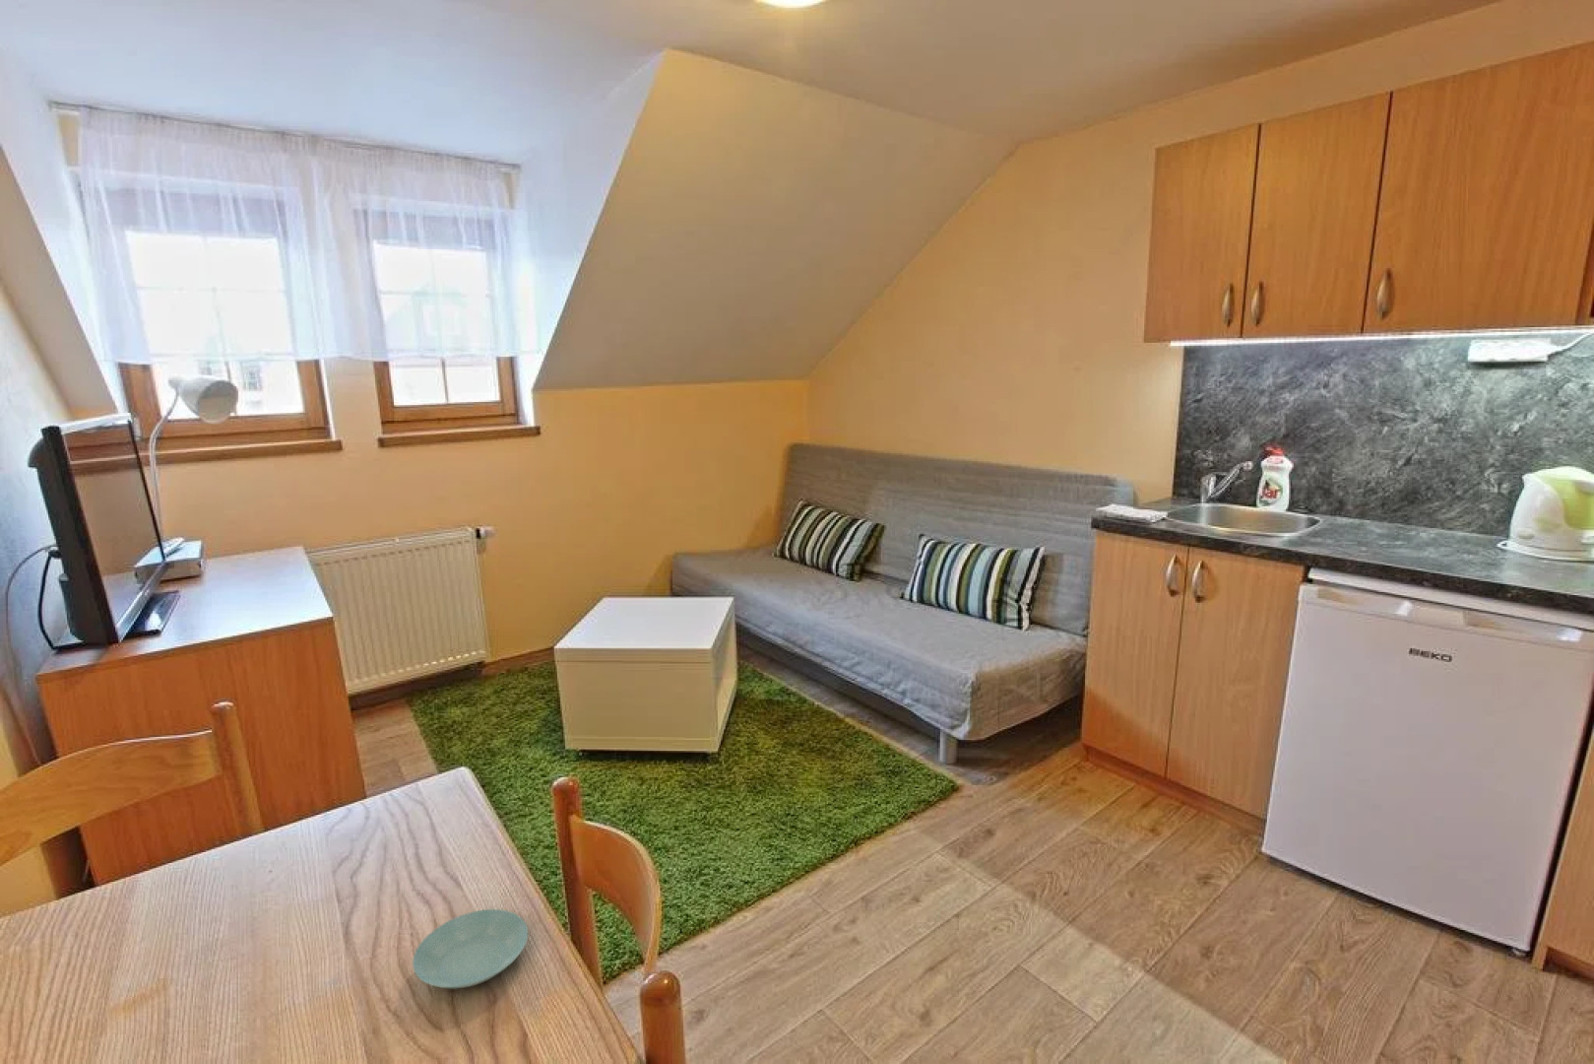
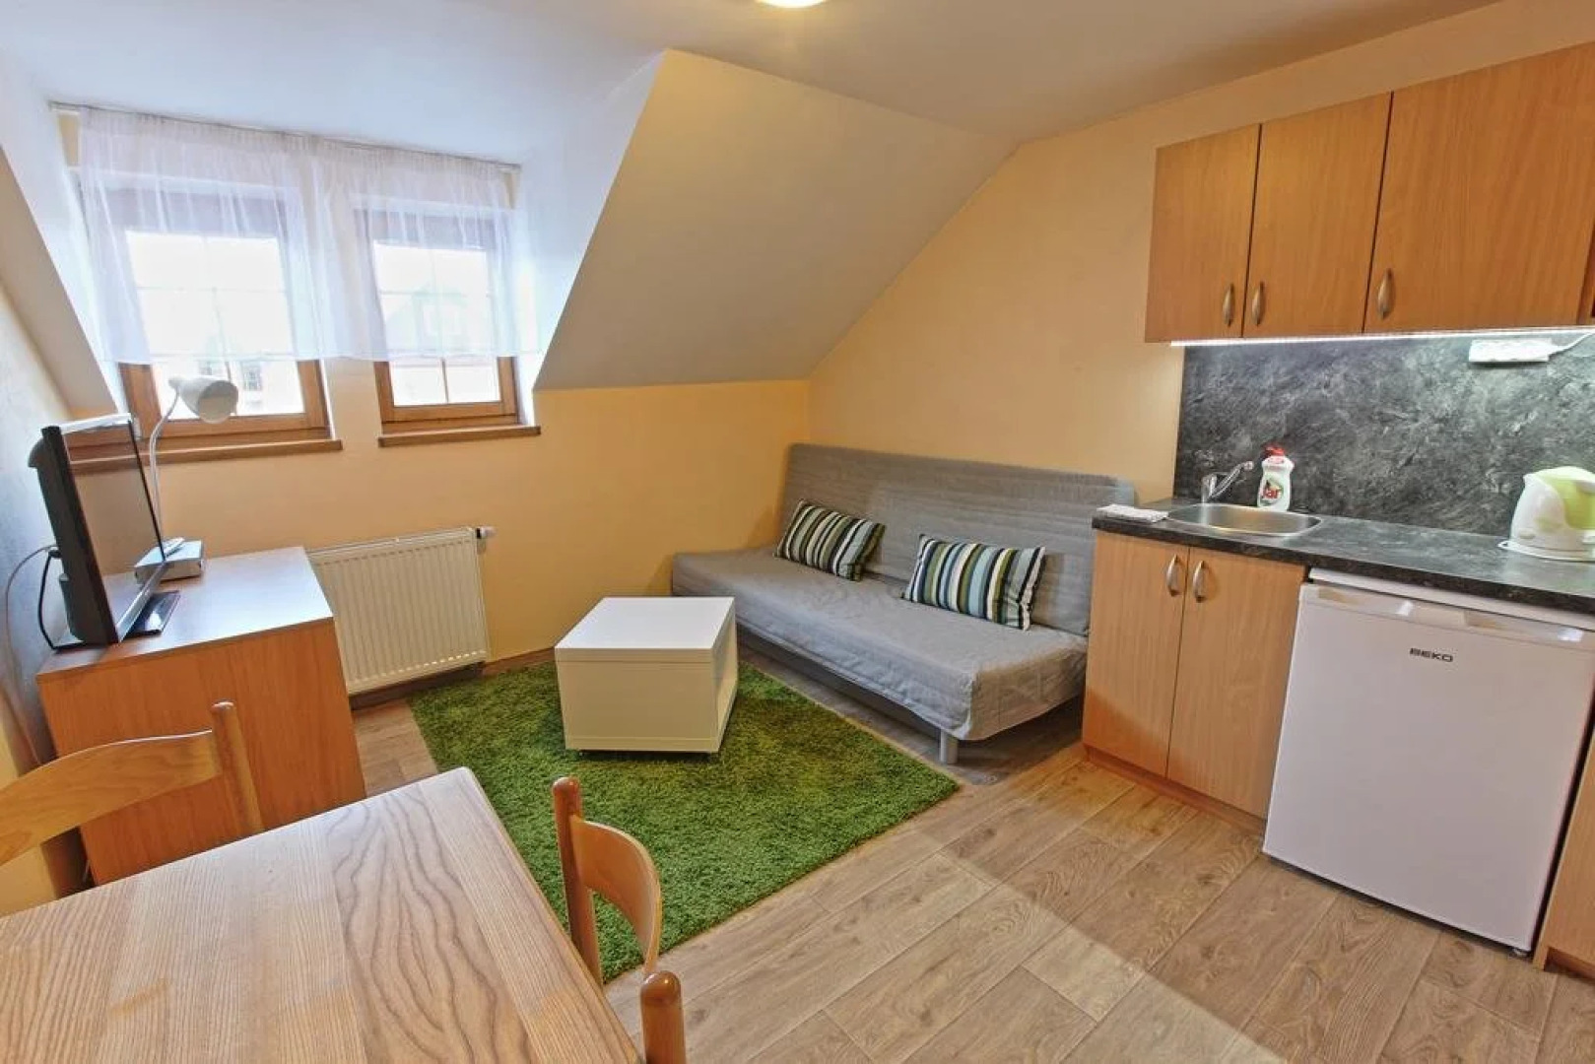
- saucer [412,908,528,989]
